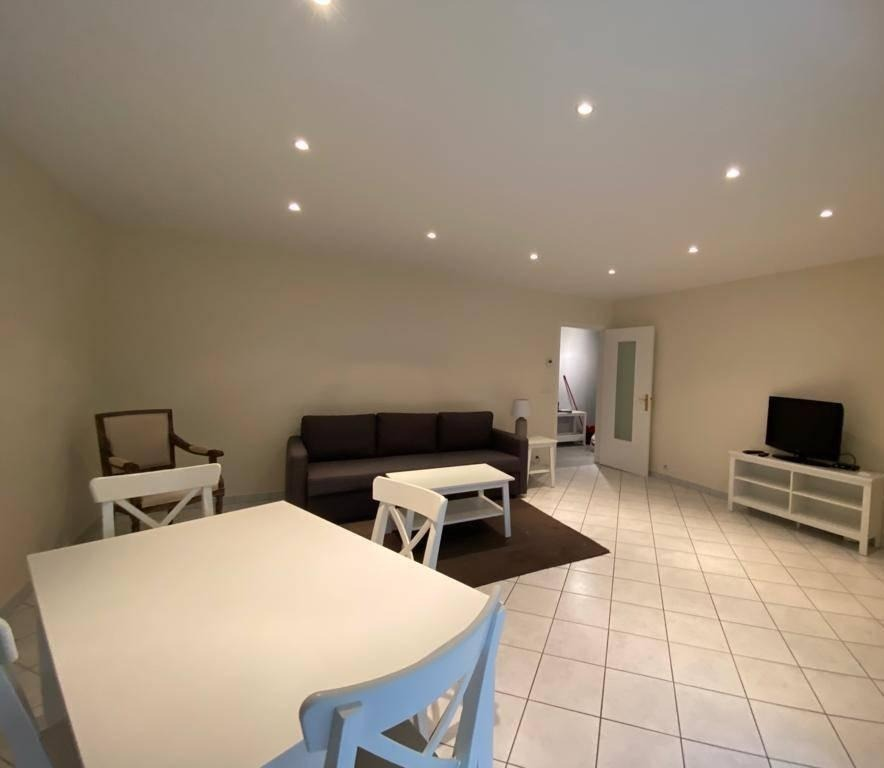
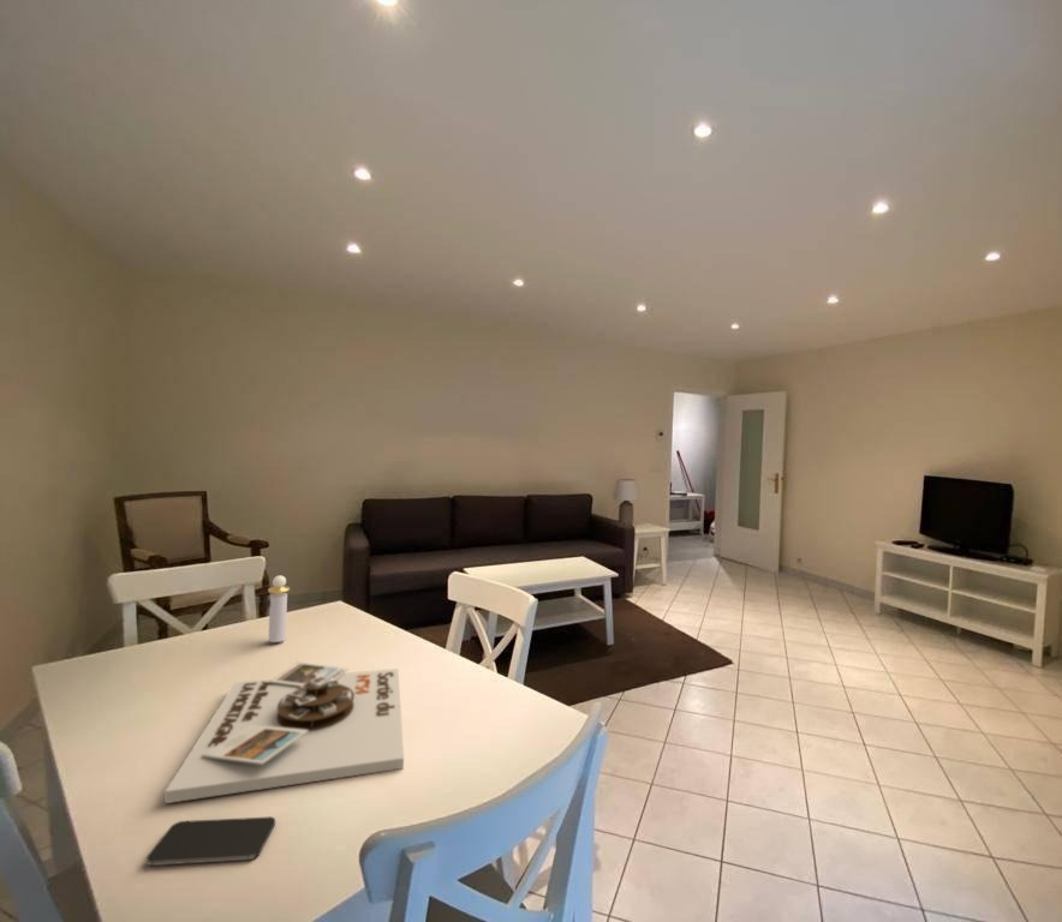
+ board game [163,661,405,804]
+ perfume bottle [267,574,291,643]
+ smartphone [145,816,276,867]
